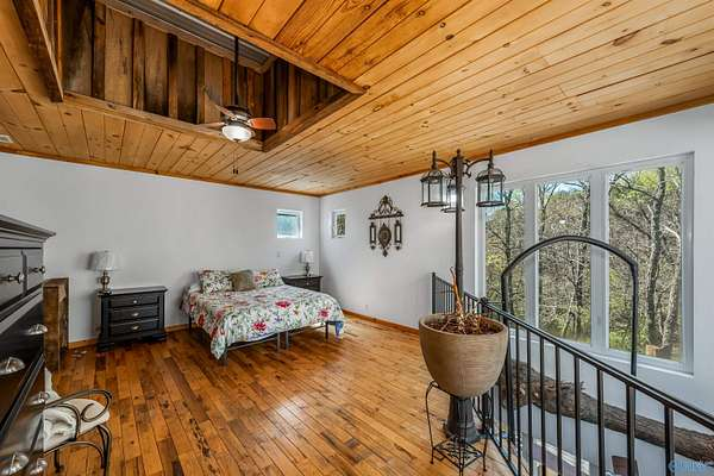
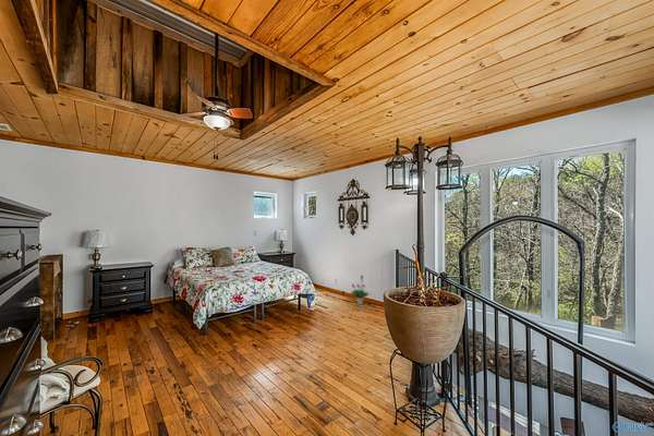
+ potted plant [350,274,371,305]
